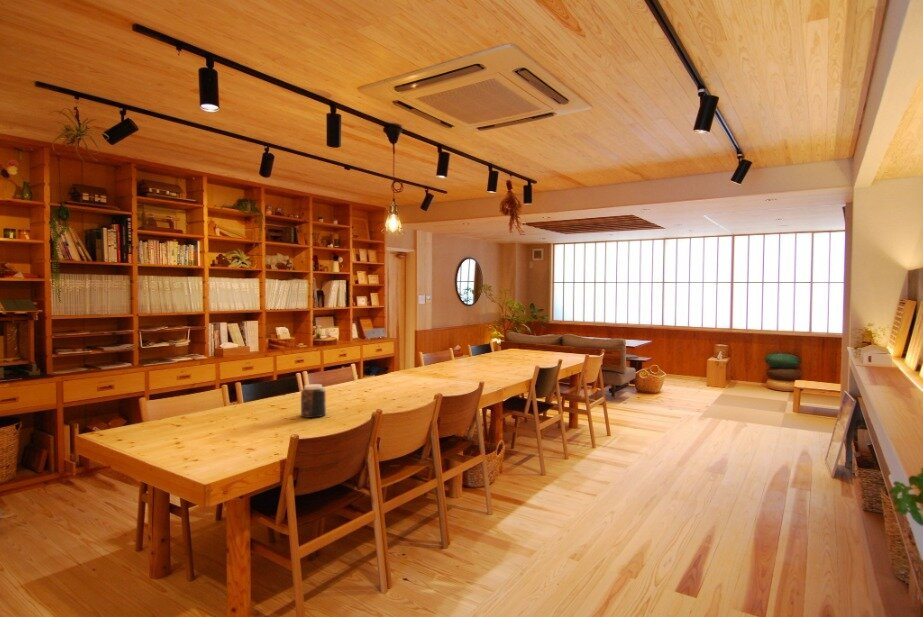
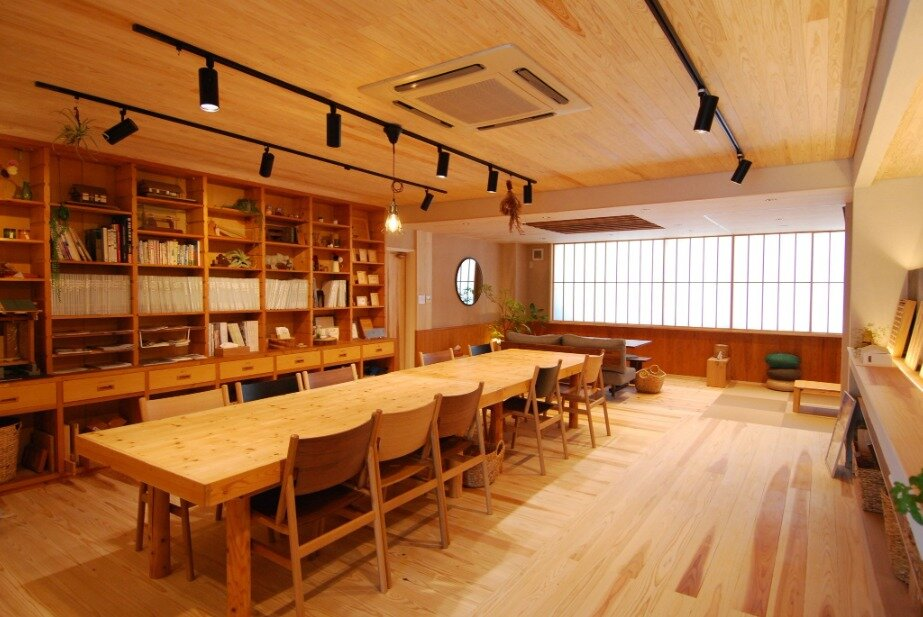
- jar [300,383,327,419]
